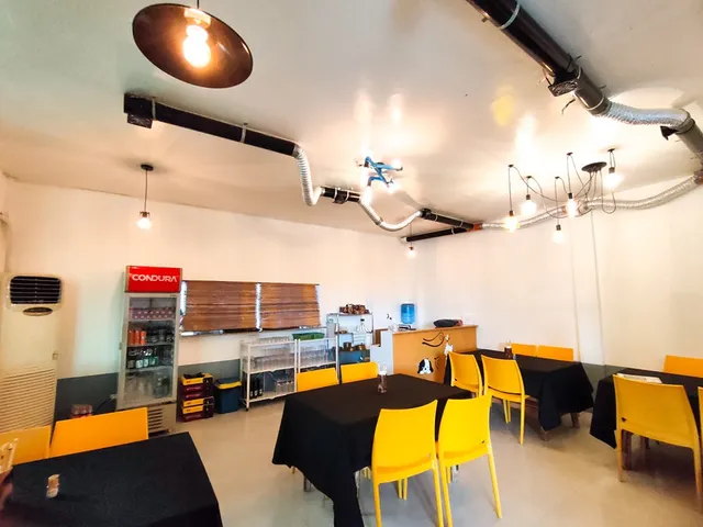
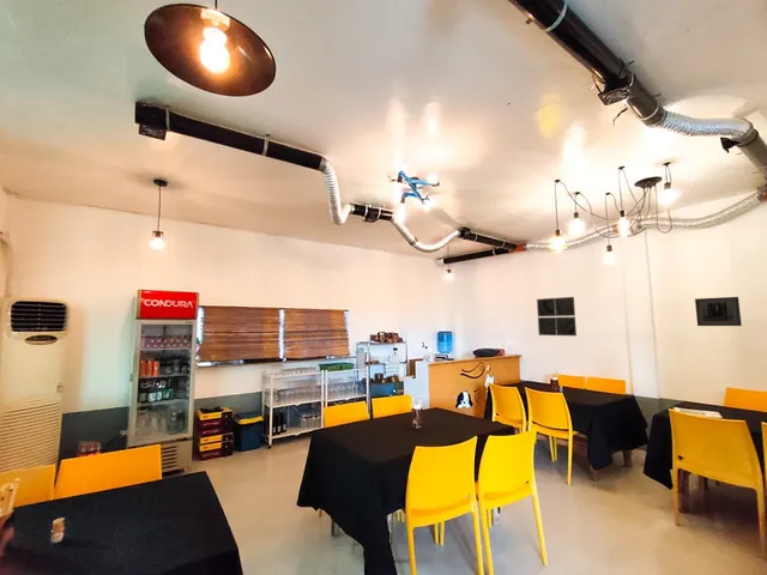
+ wall art [694,296,743,327]
+ wall art [536,296,578,337]
